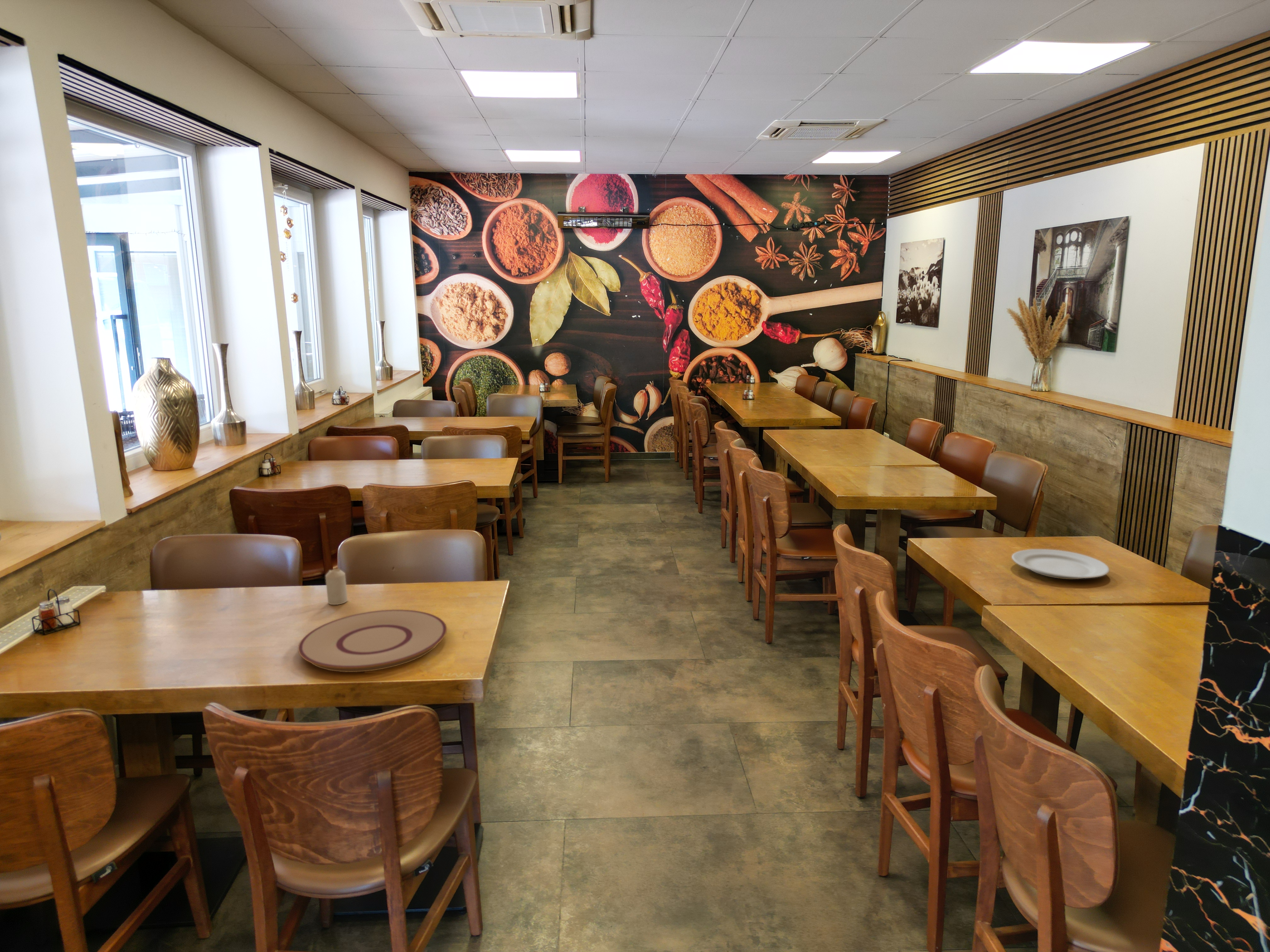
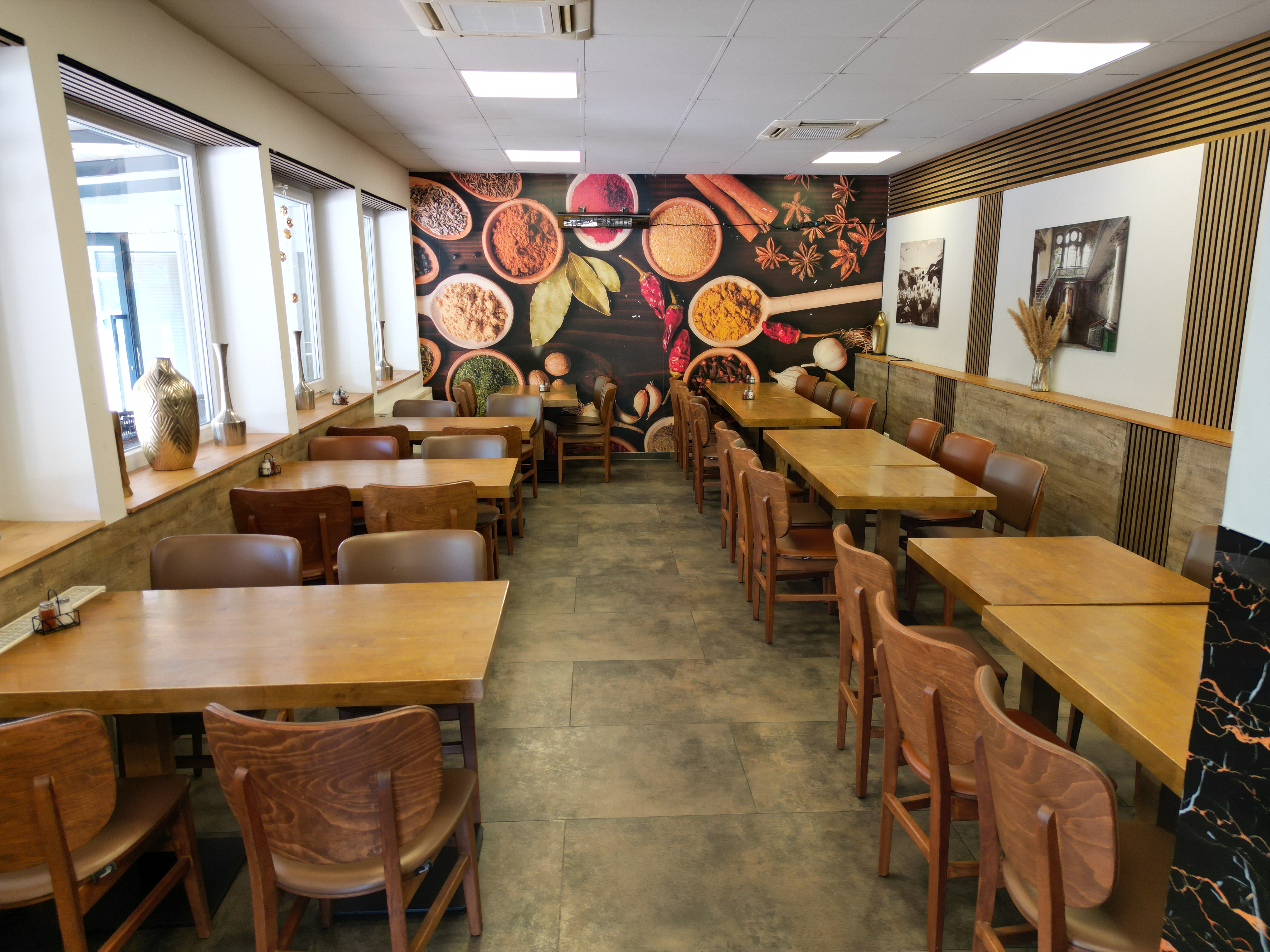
- candle [325,568,348,605]
- chinaware [1011,549,1110,580]
- plate [298,609,447,672]
